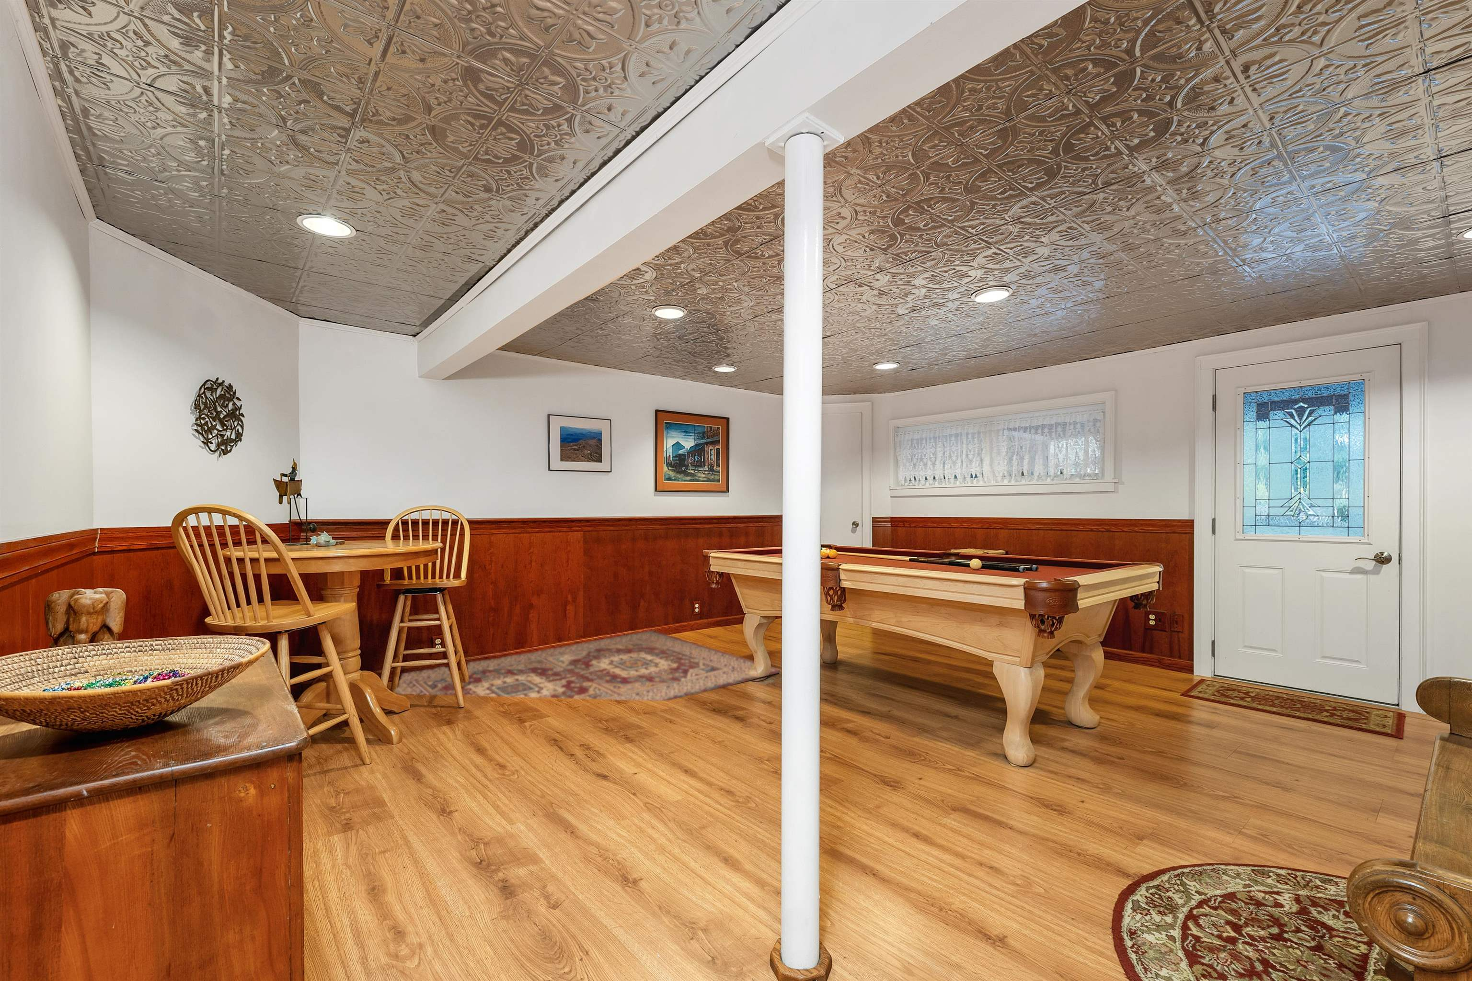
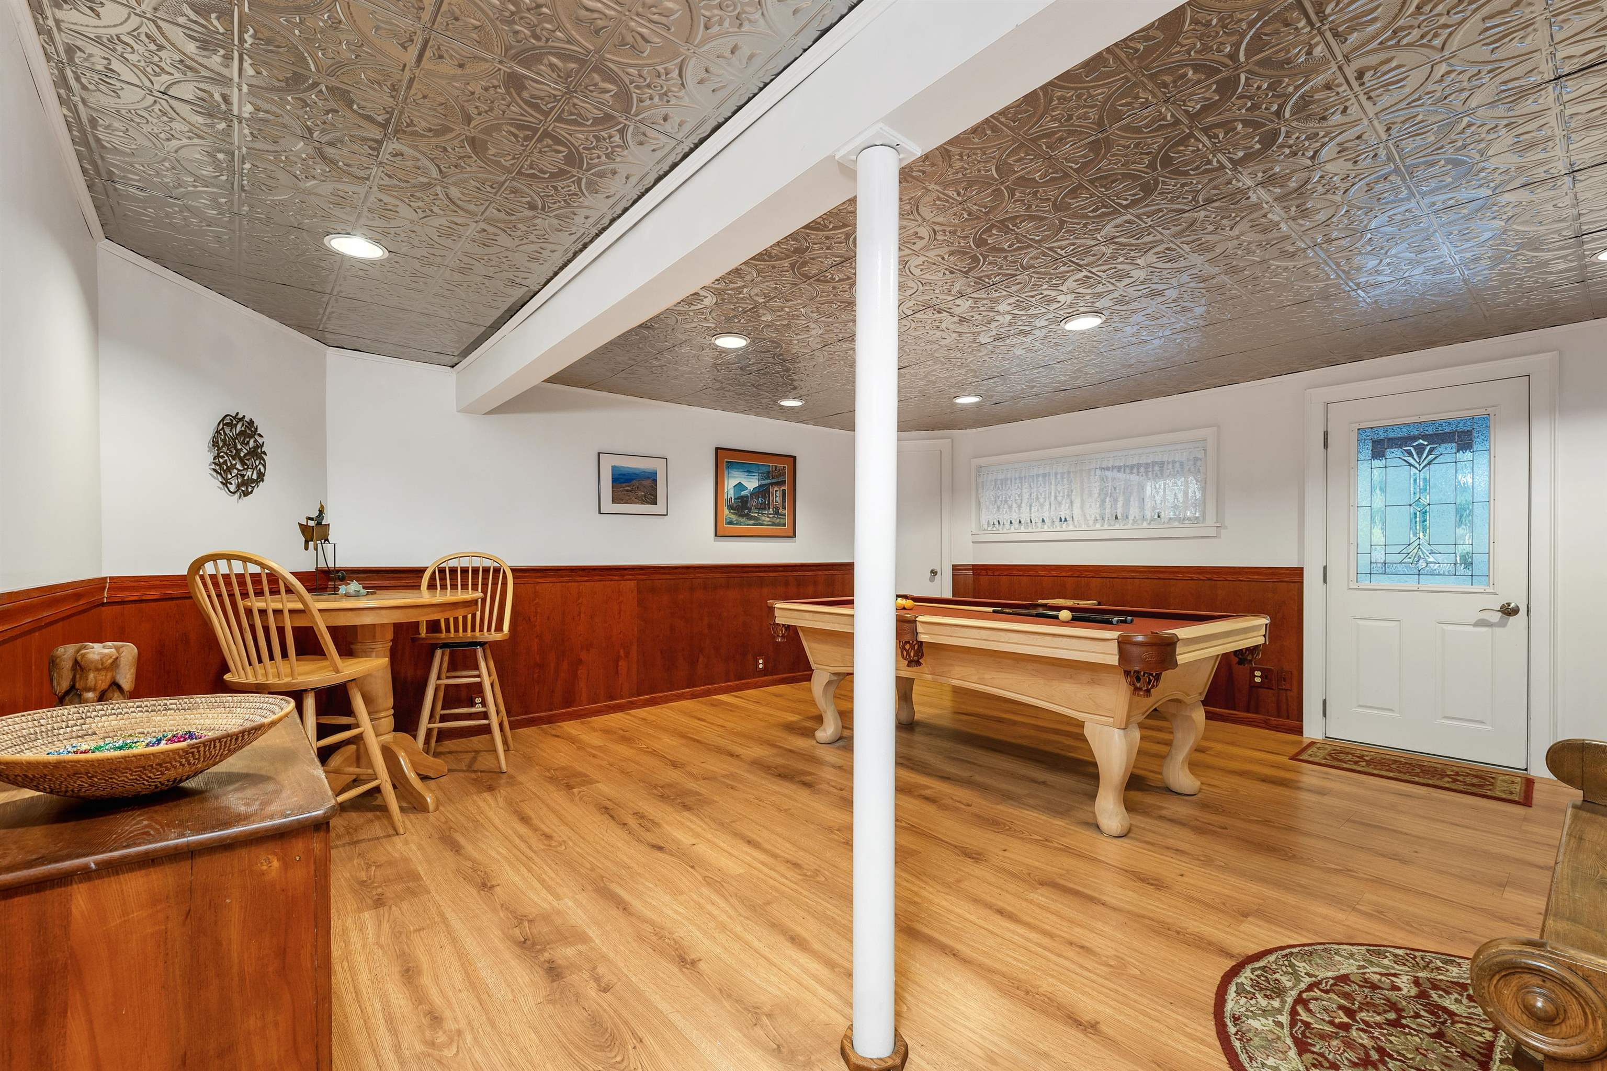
- rug [394,630,781,702]
